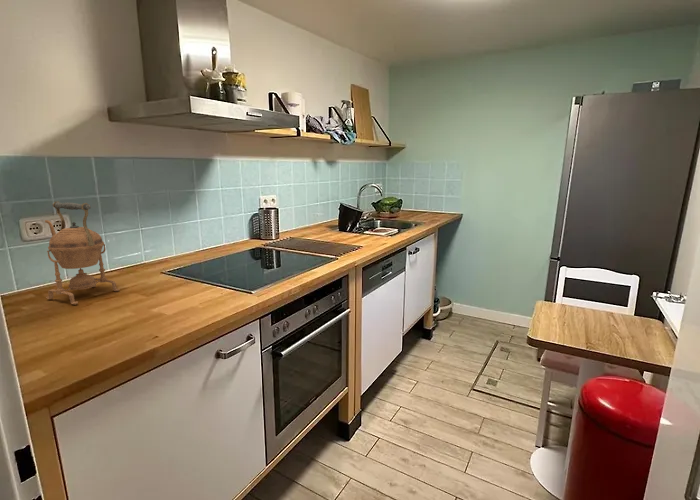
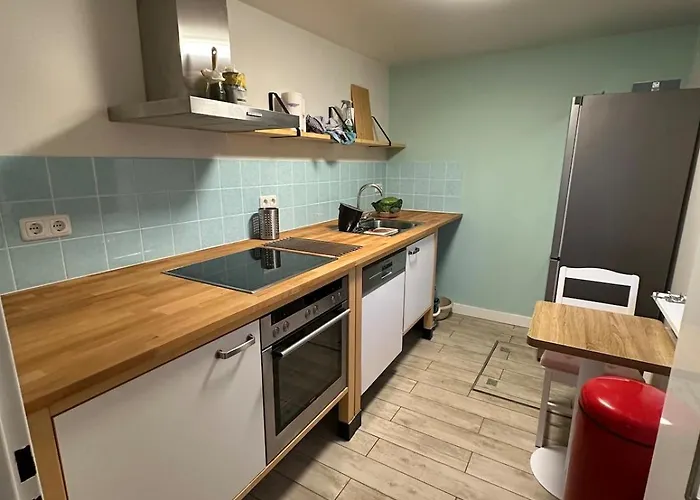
- kettle [44,200,121,305]
